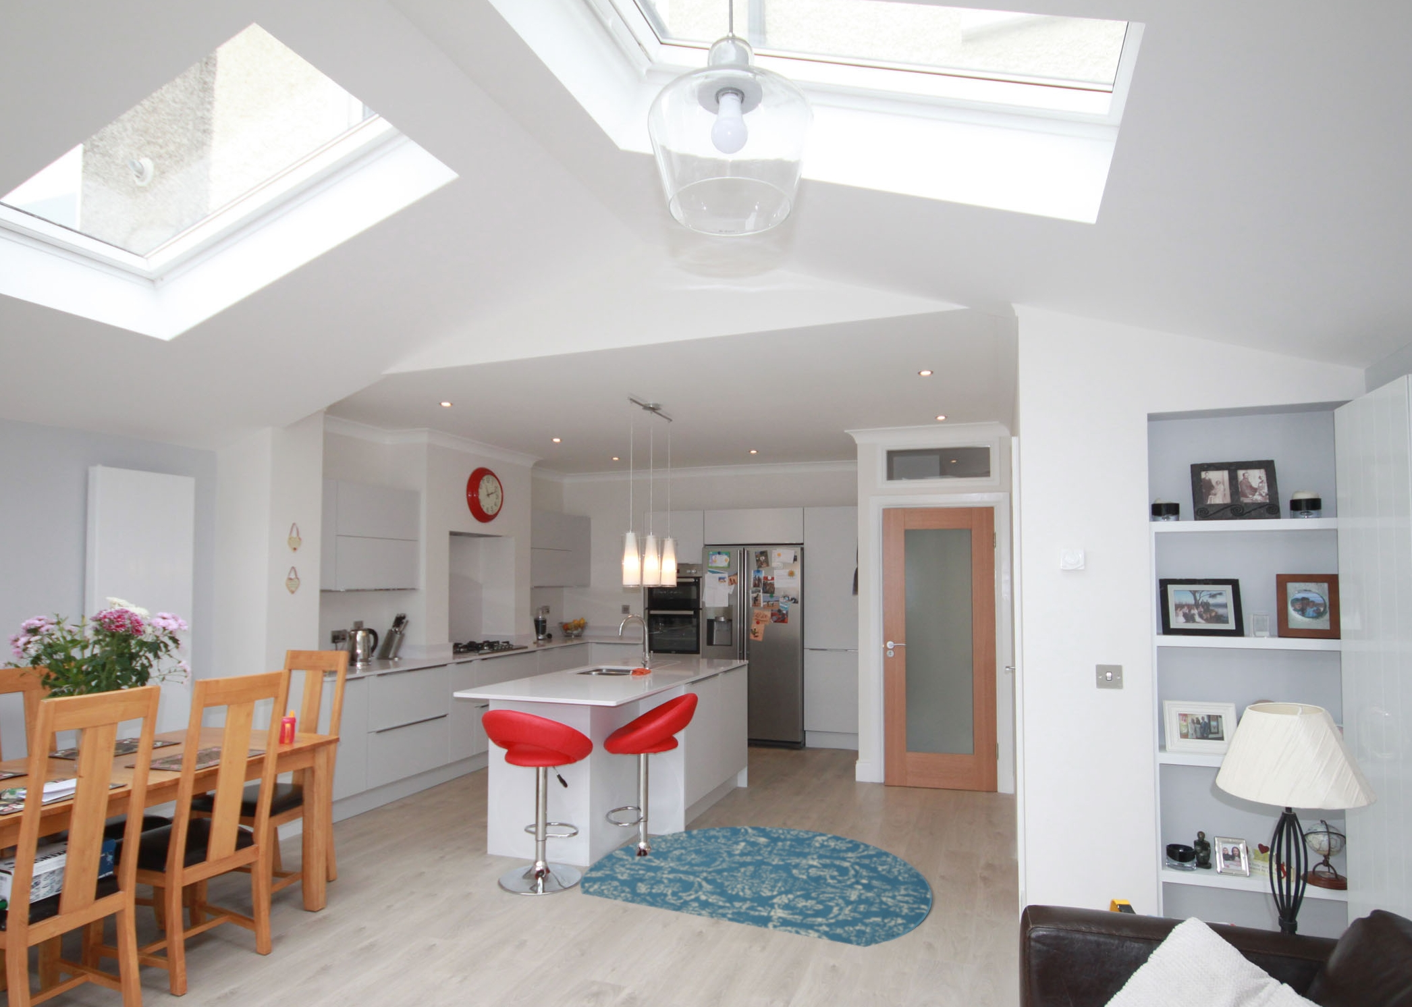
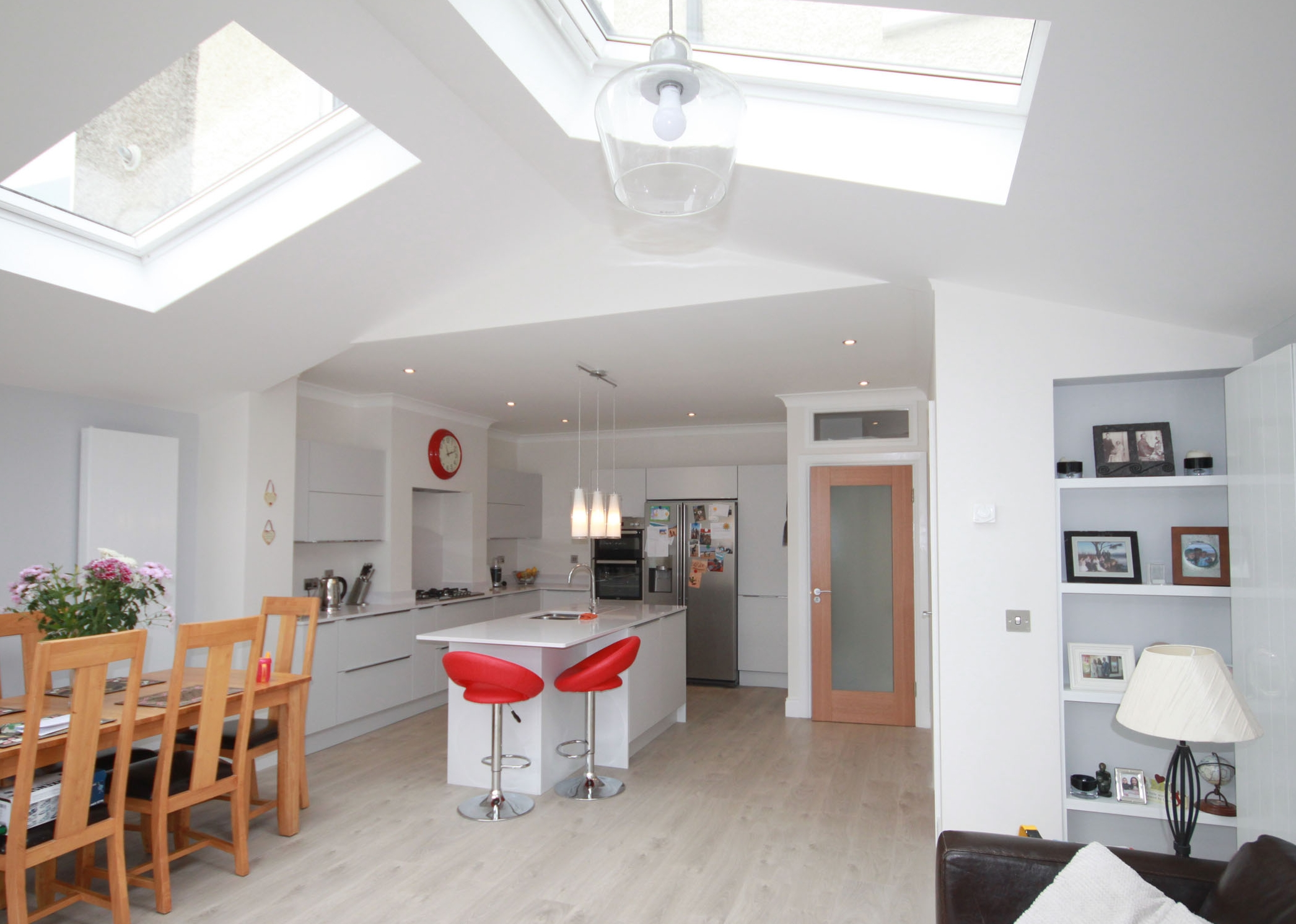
- rug [580,825,933,948]
